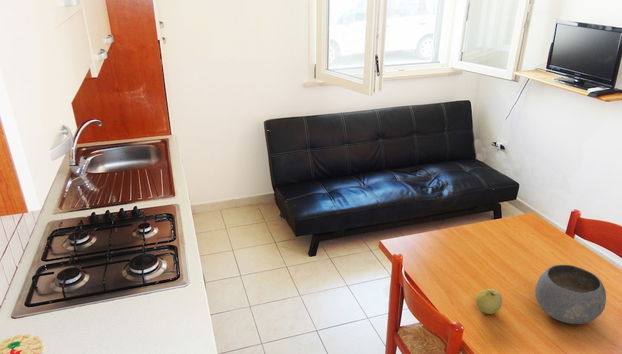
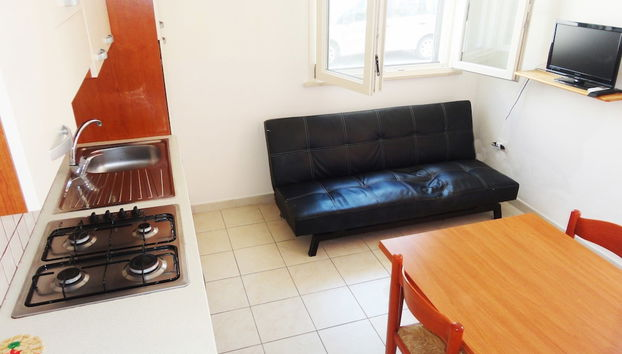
- bowl [534,264,607,325]
- apple [475,288,503,315]
